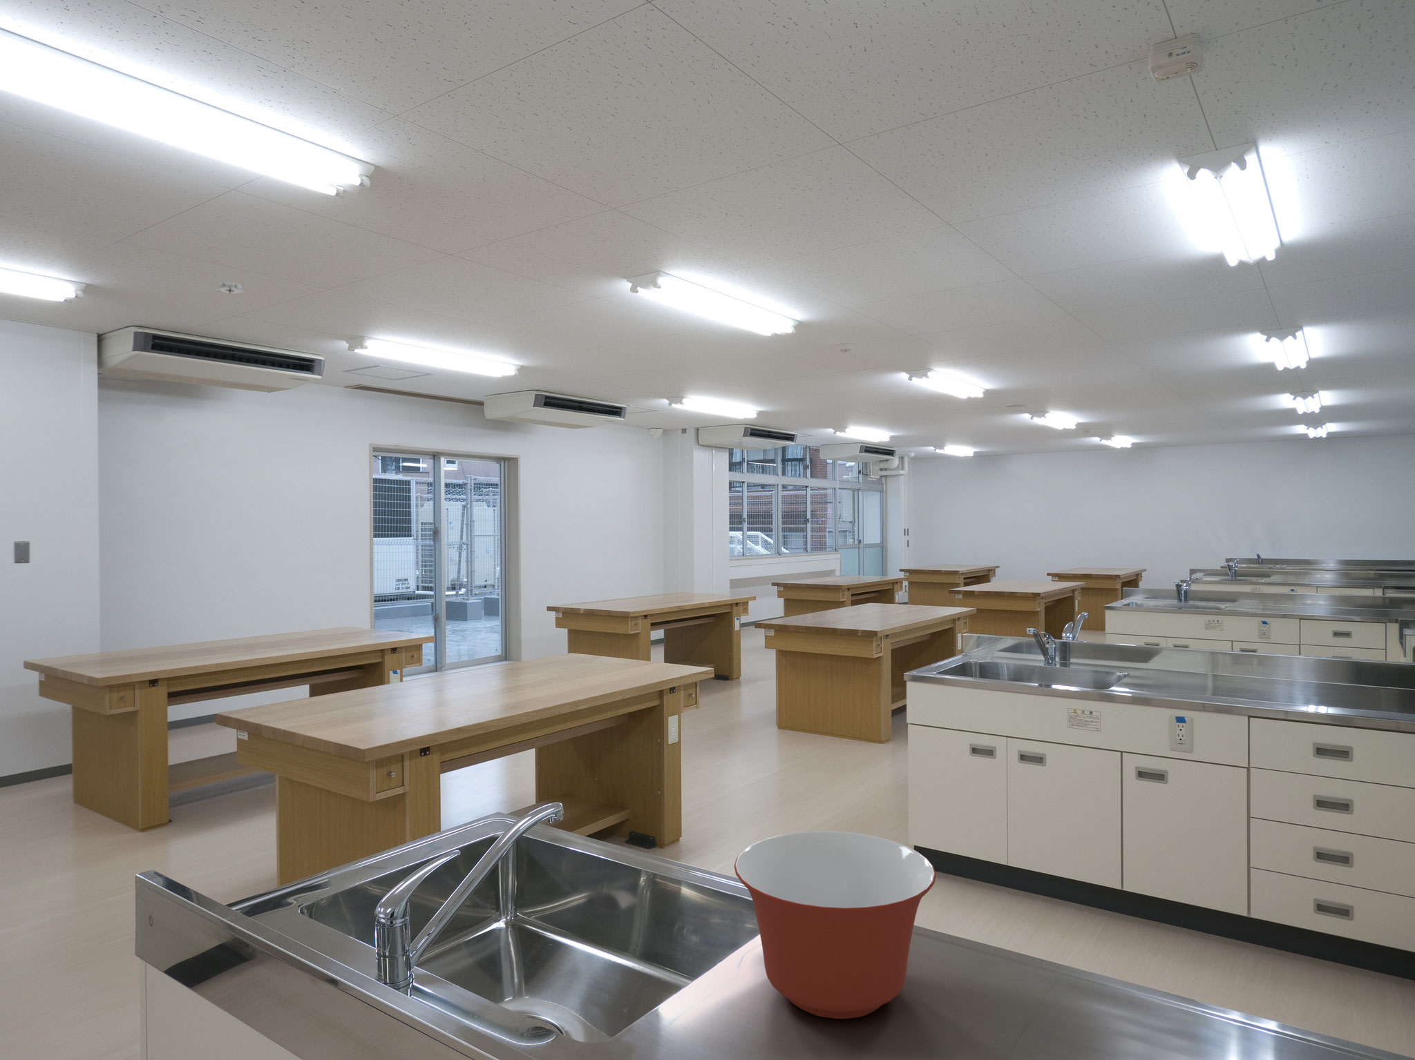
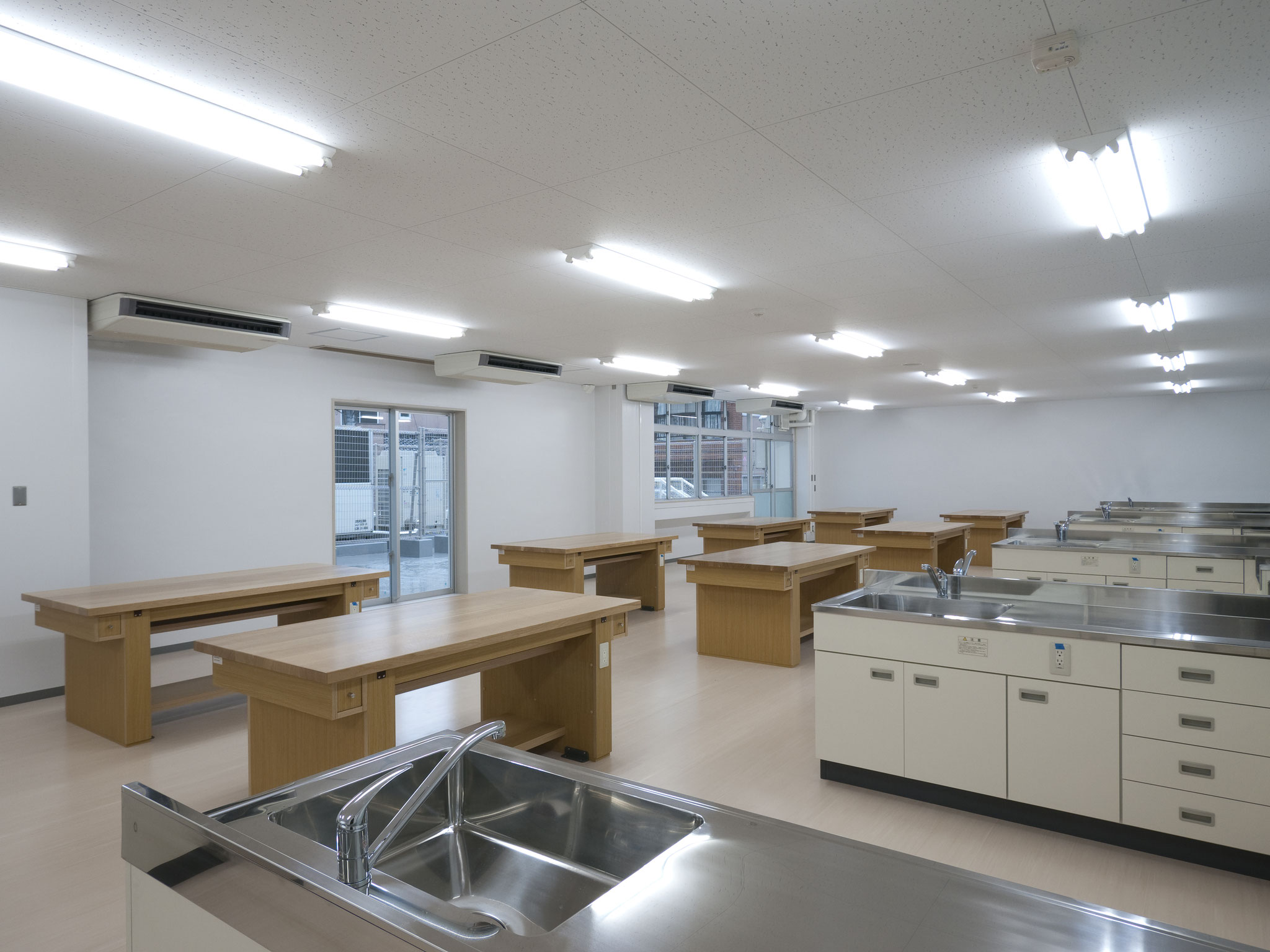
- smoke detector [215,281,244,294]
- mixing bowl [734,831,937,1020]
